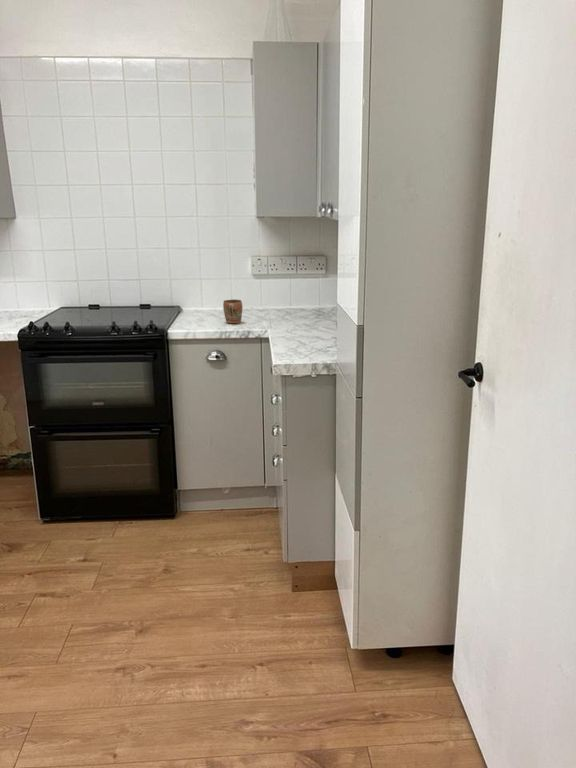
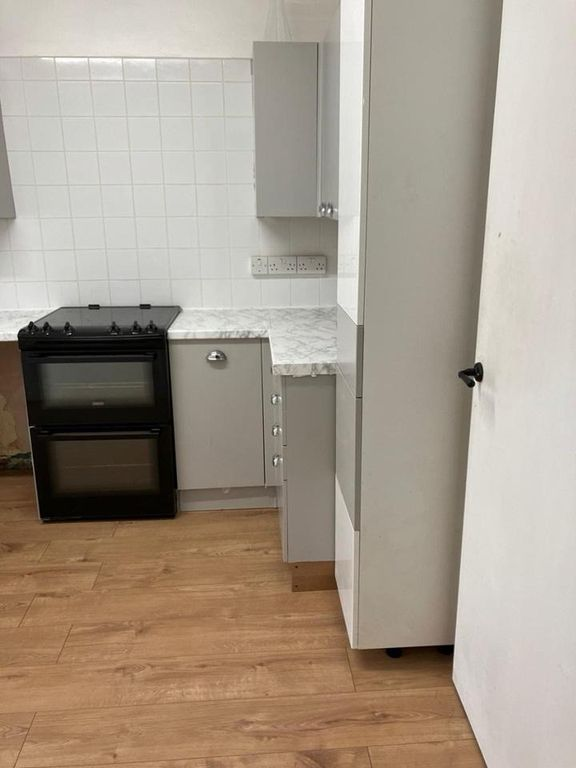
- mug [222,298,244,324]
